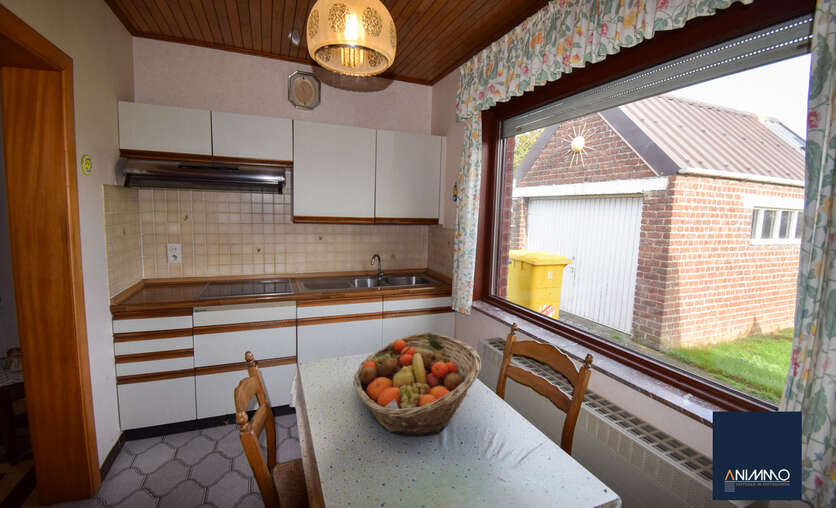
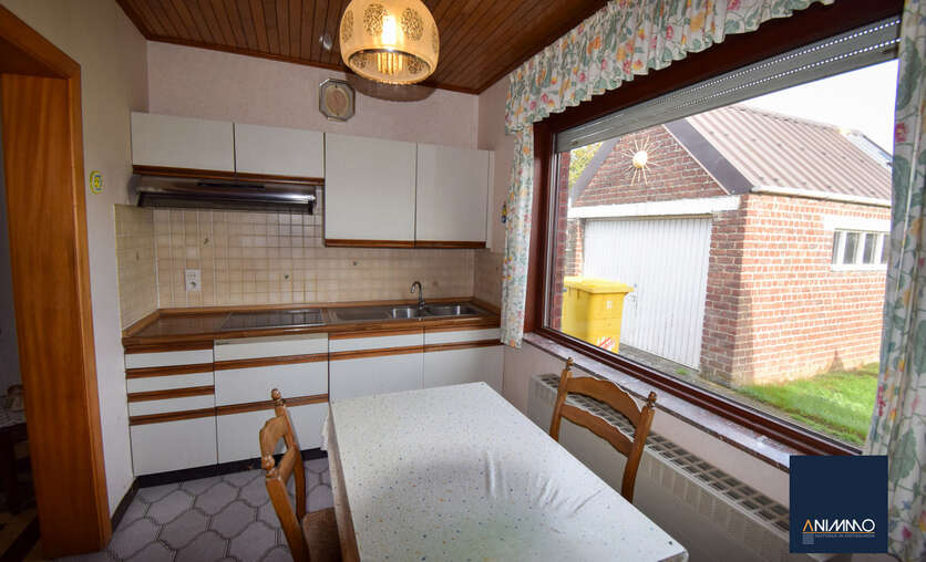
- fruit basket [352,332,482,437]
